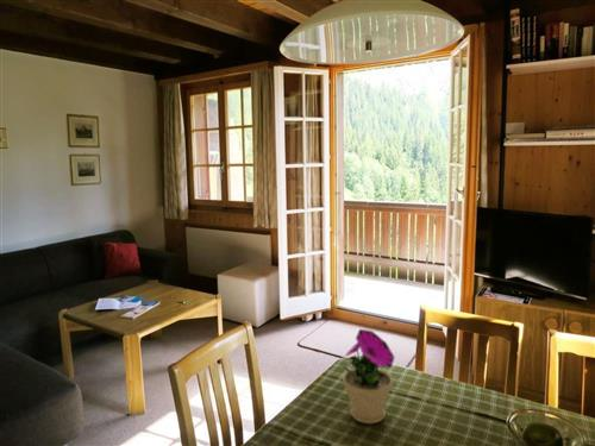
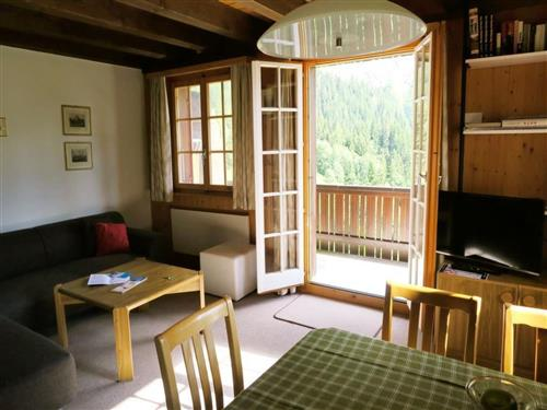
- flower pot [340,328,396,425]
